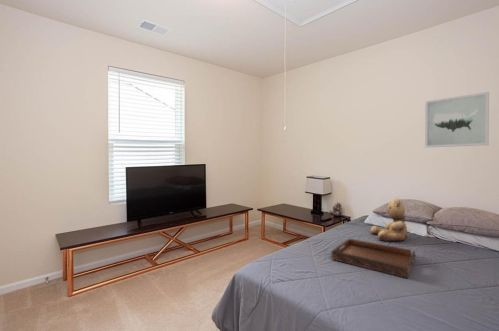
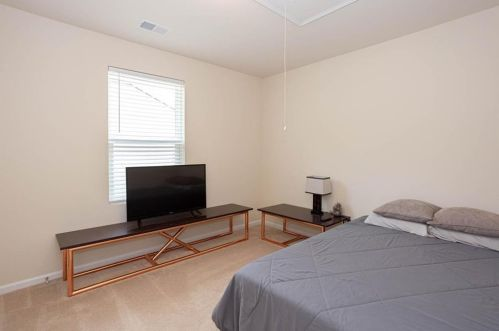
- teddy bear [370,197,409,243]
- wall art [424,91,490,148]
- serving tray [331,238,416,279]
